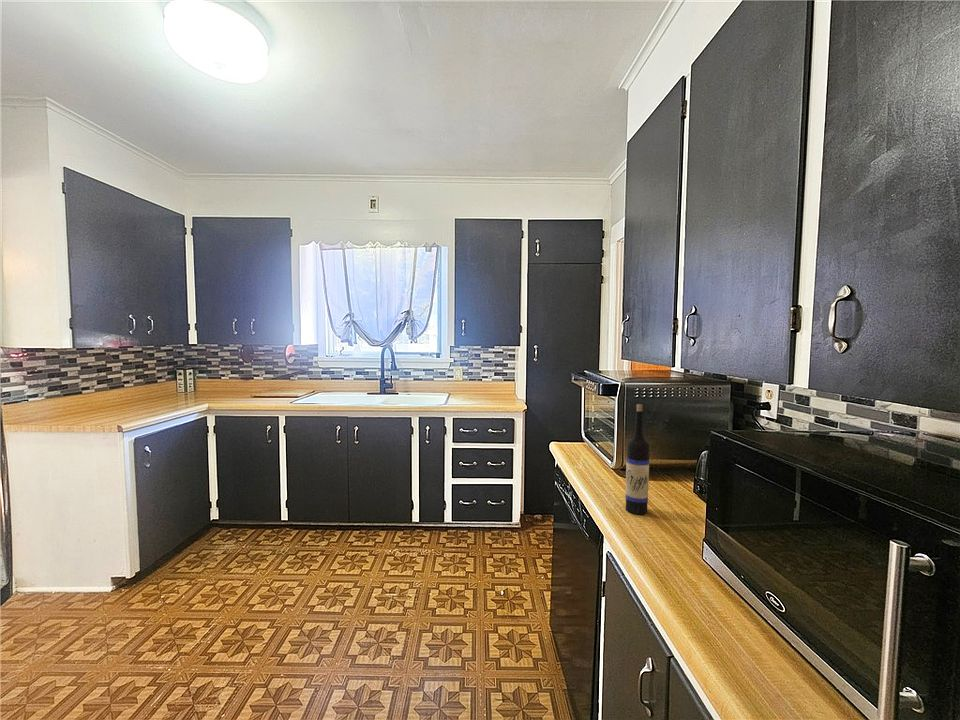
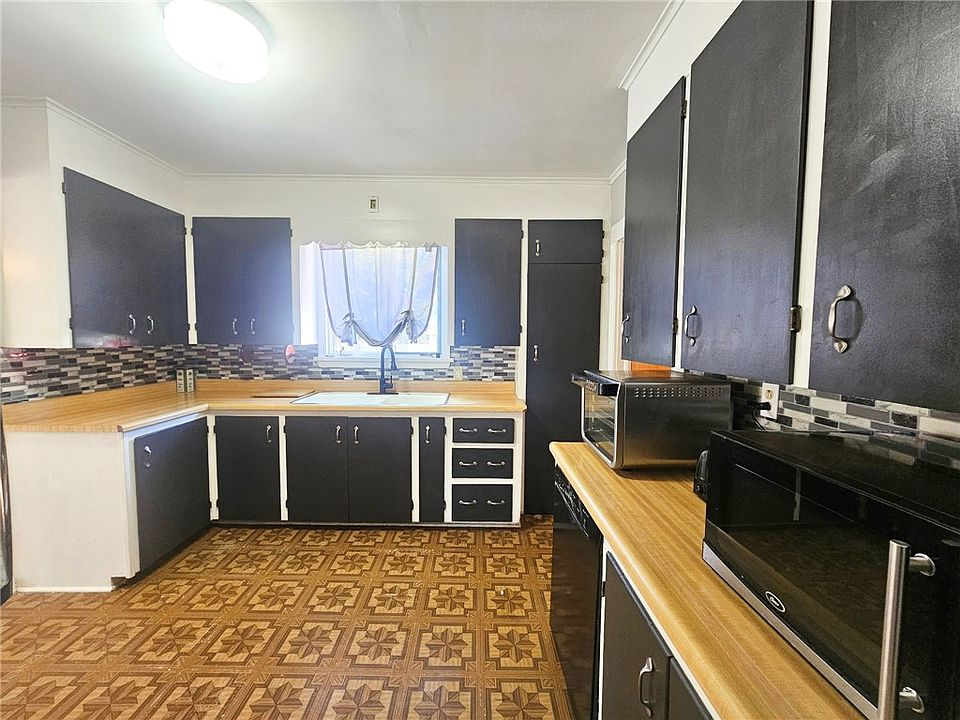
- wine bottle [625,403,650,515]
